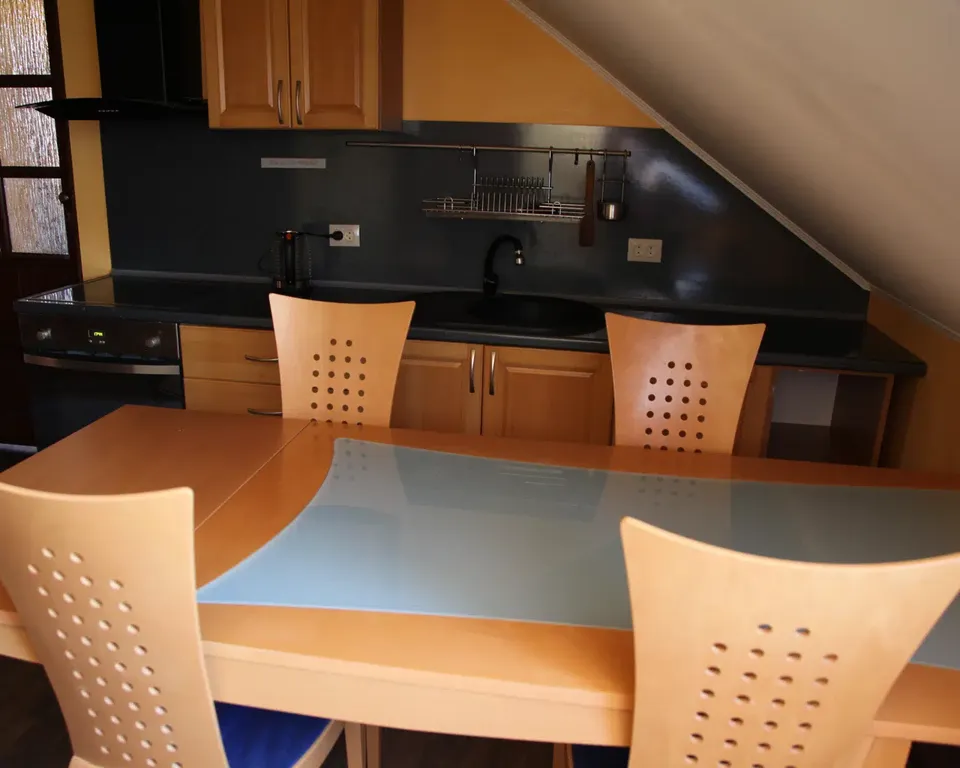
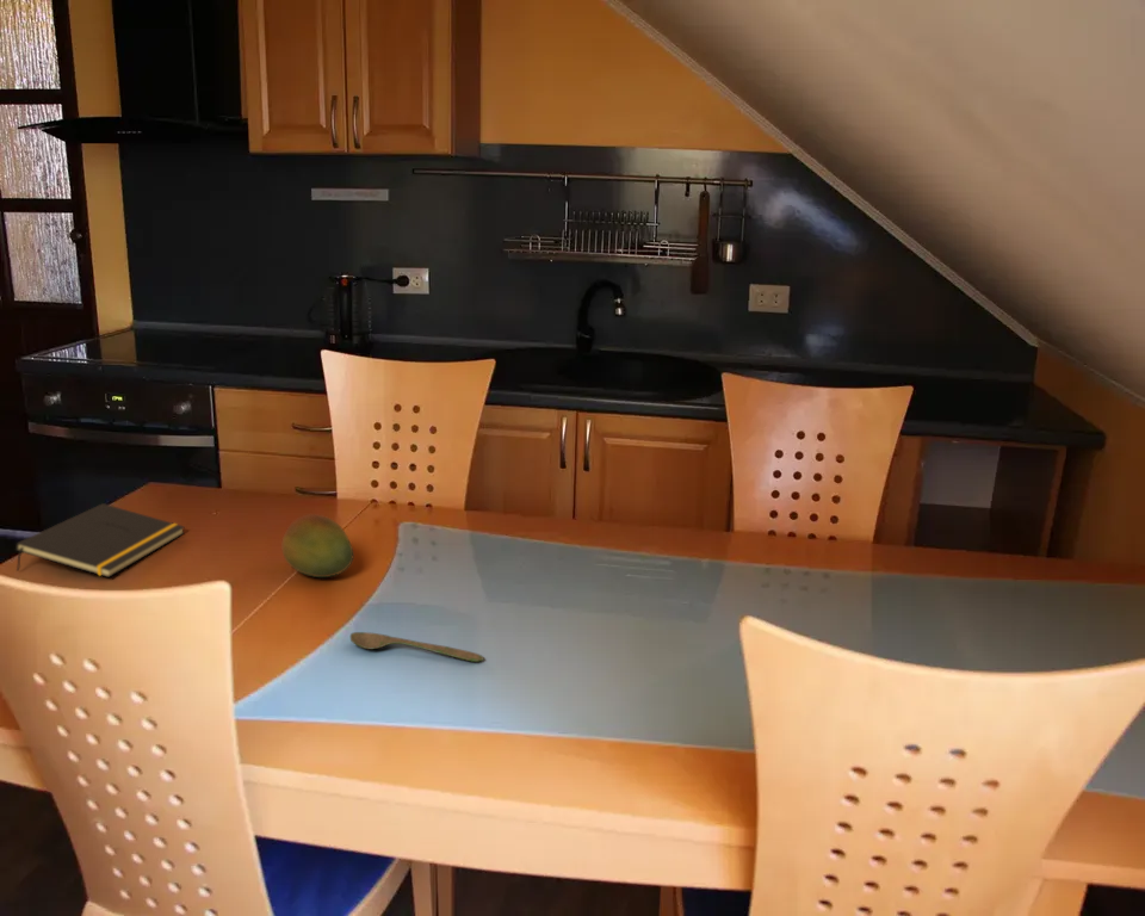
+ notepad [14,502,186,578]
+ fruit [281,513,354,578]
+ spoon [349,631,485,663]
